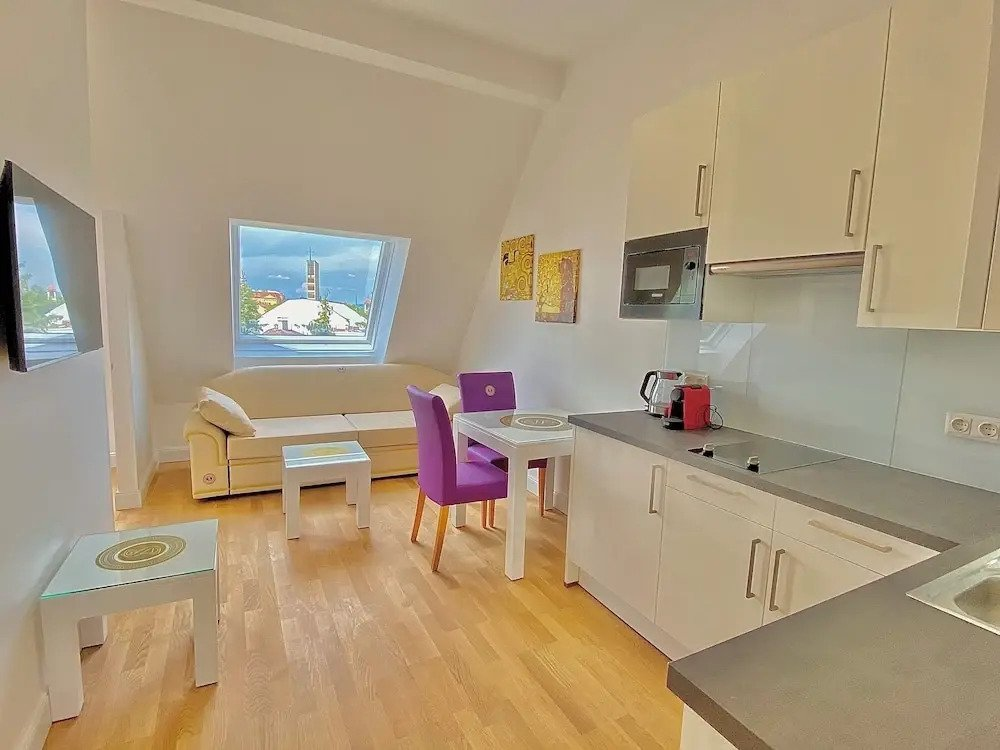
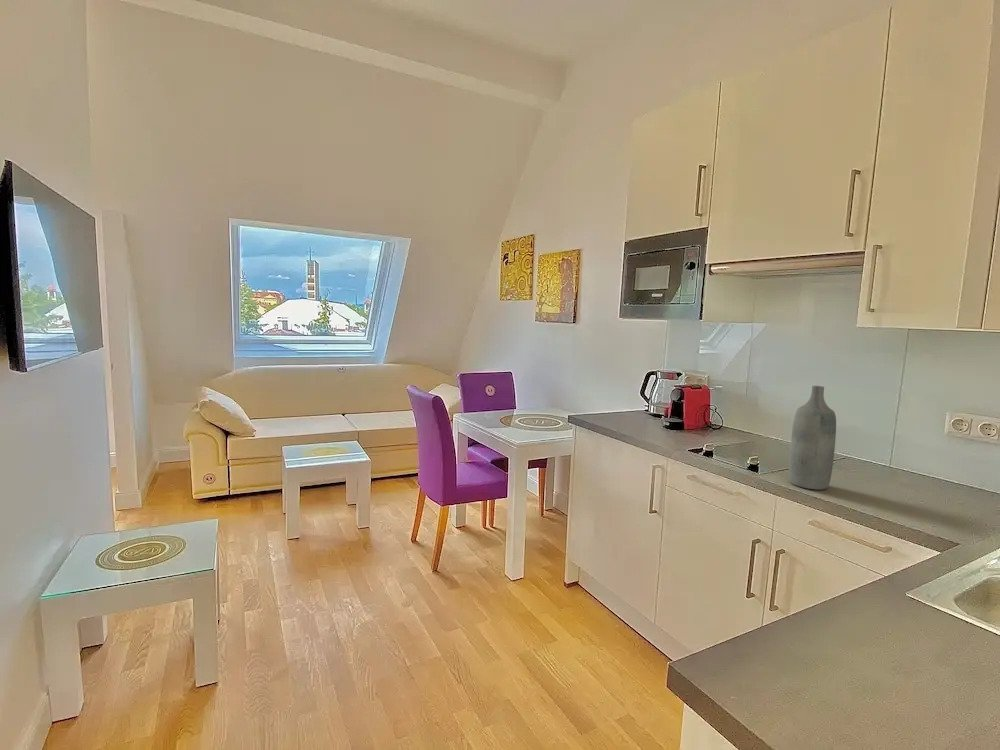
+ bottle [788,385,837,491]
